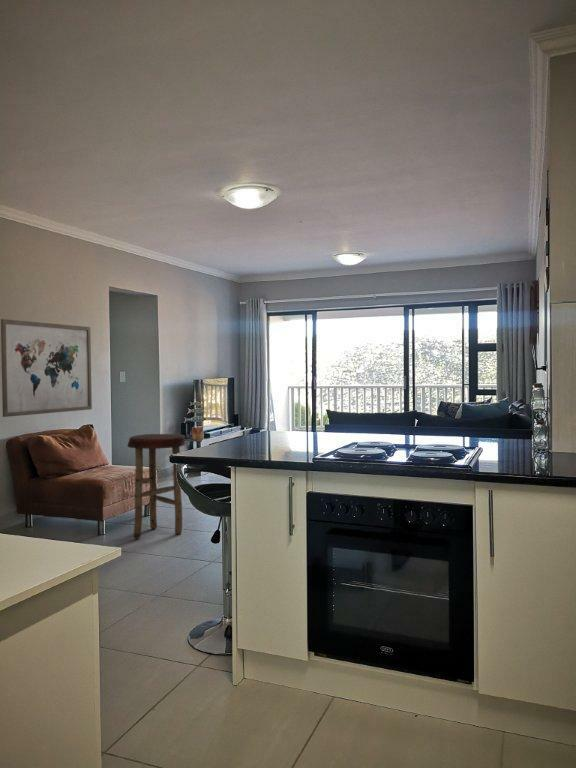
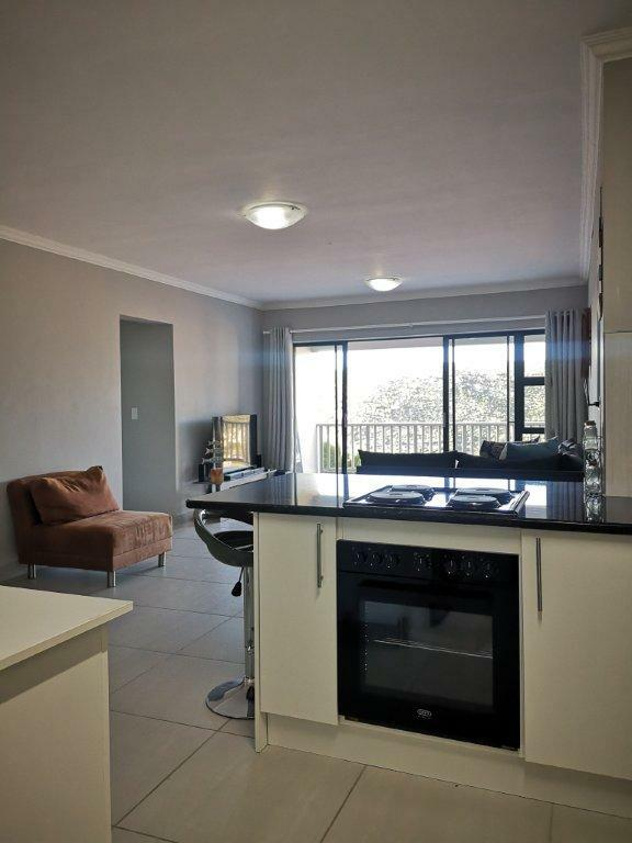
- stool [126,433,186,540]
- wall art [0,318,93,418]
